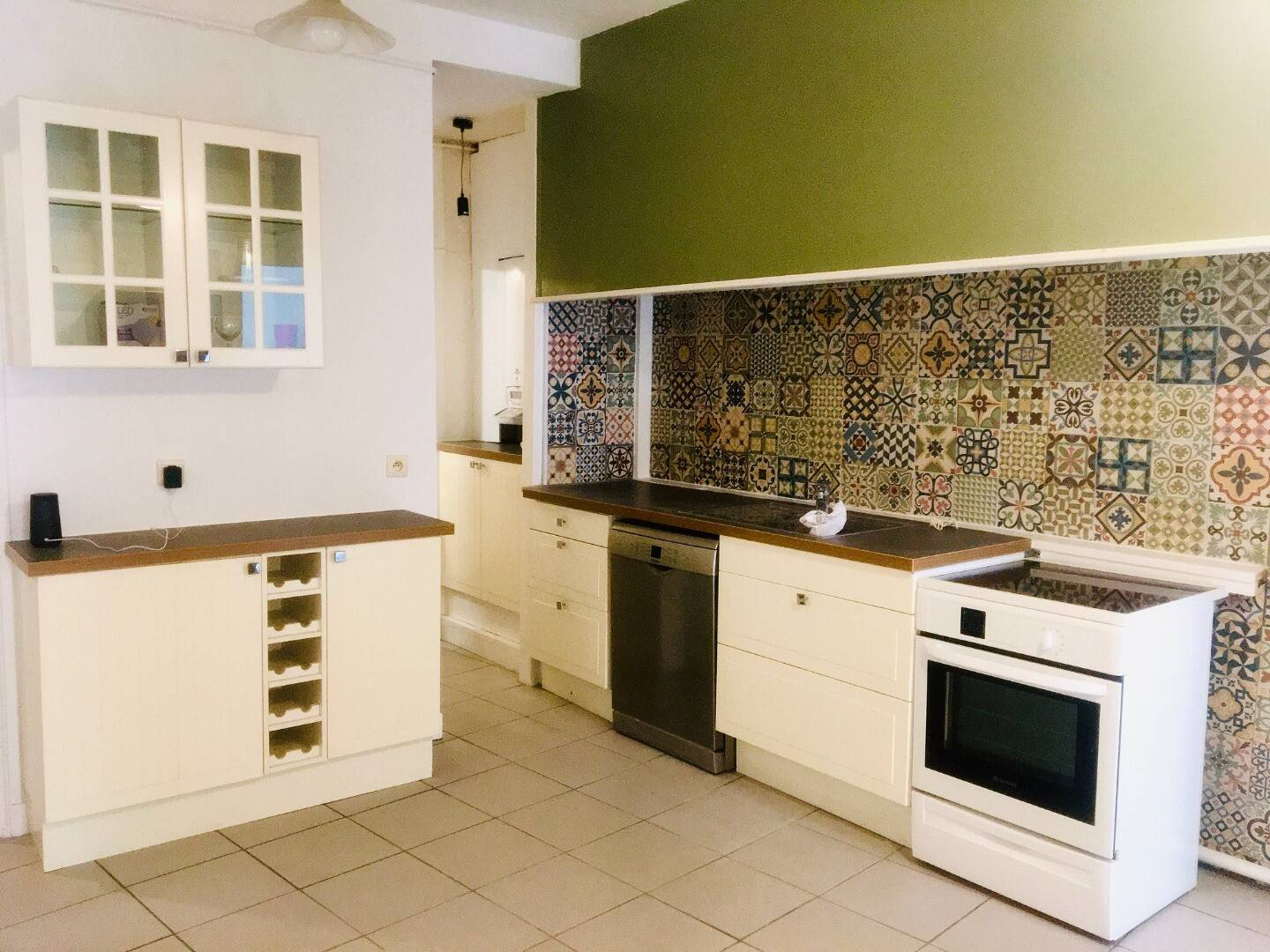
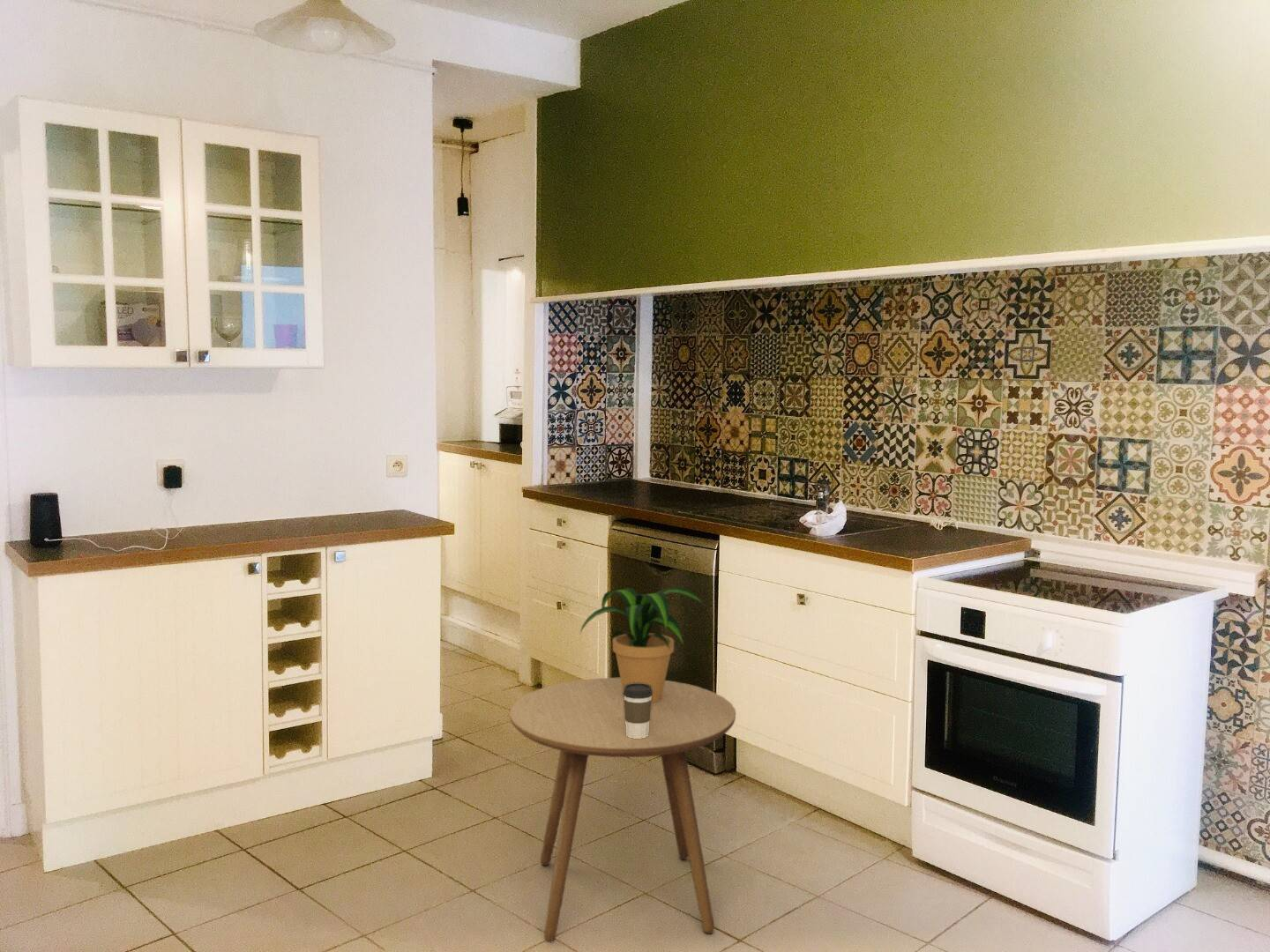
+ side table [509,677,736,943]
+ potted plant [579,586,706,703]
+ coffee cup [623,683,653,739]
